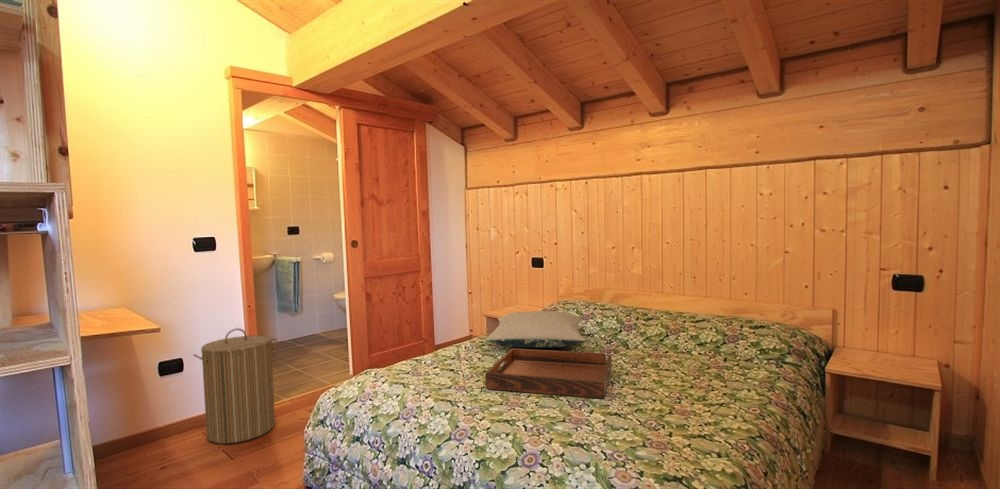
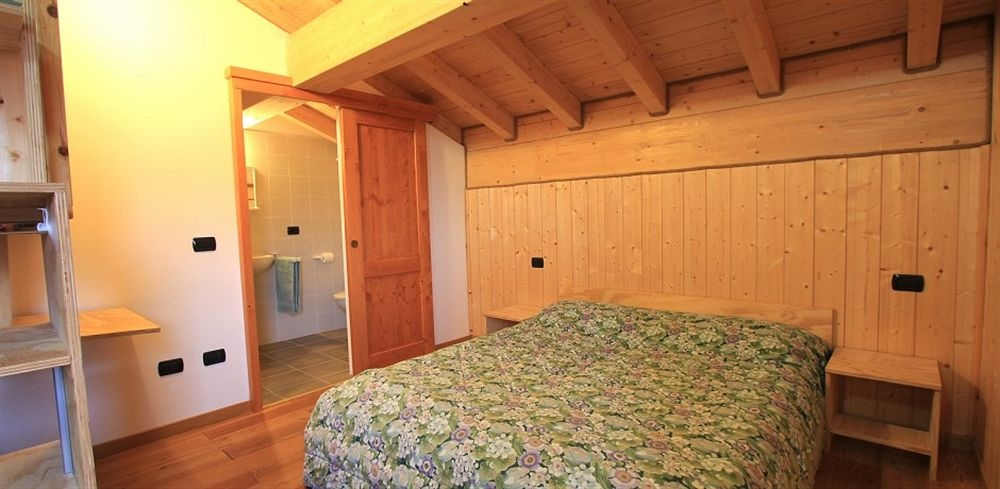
- serving tray [485,347,613,400]
- pillow [484,310,587,349]
- laundry hamper [192,327,278,445]
